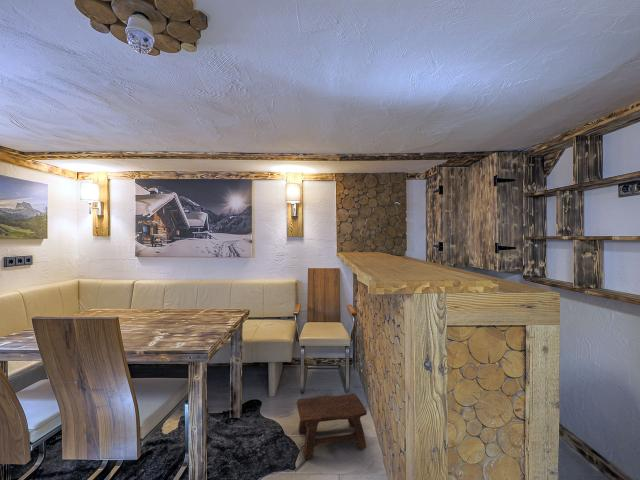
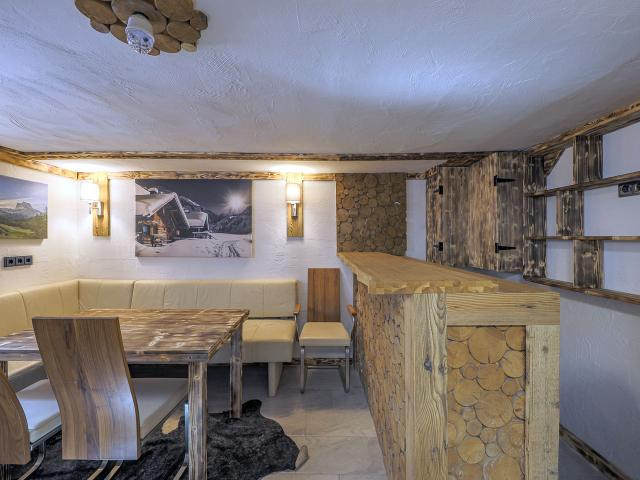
- stool [296,393,368,460]
